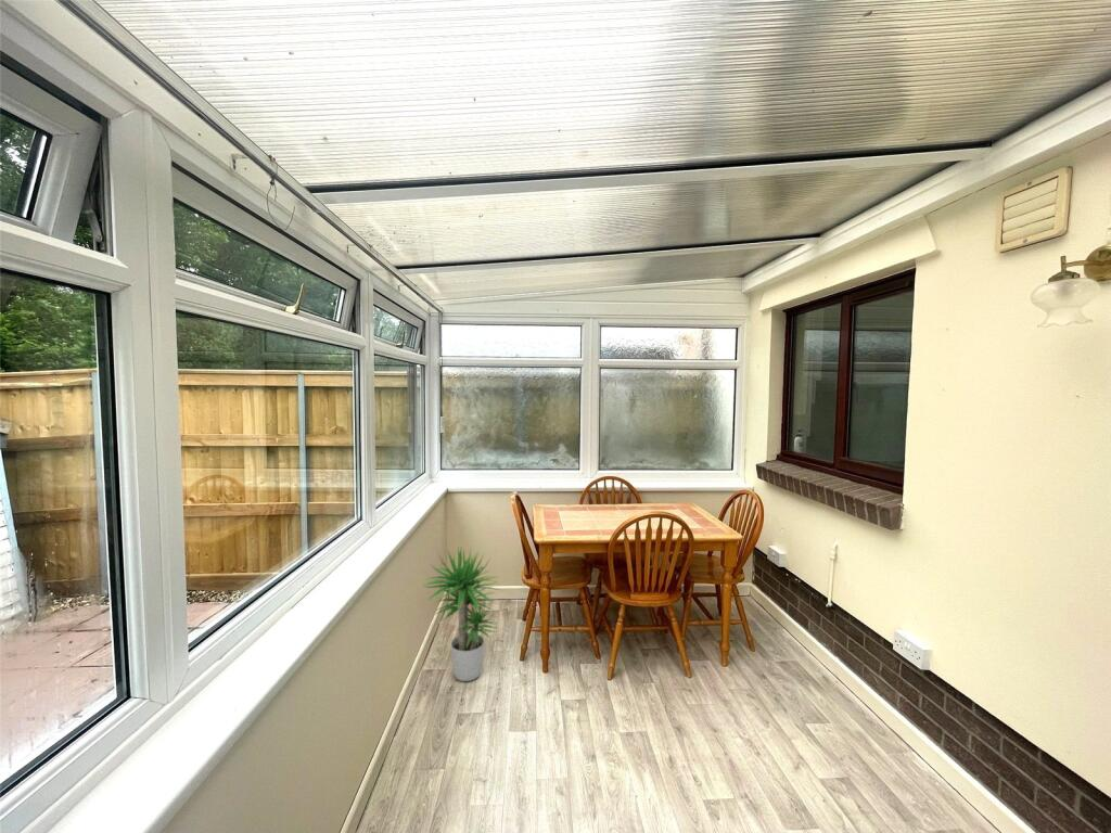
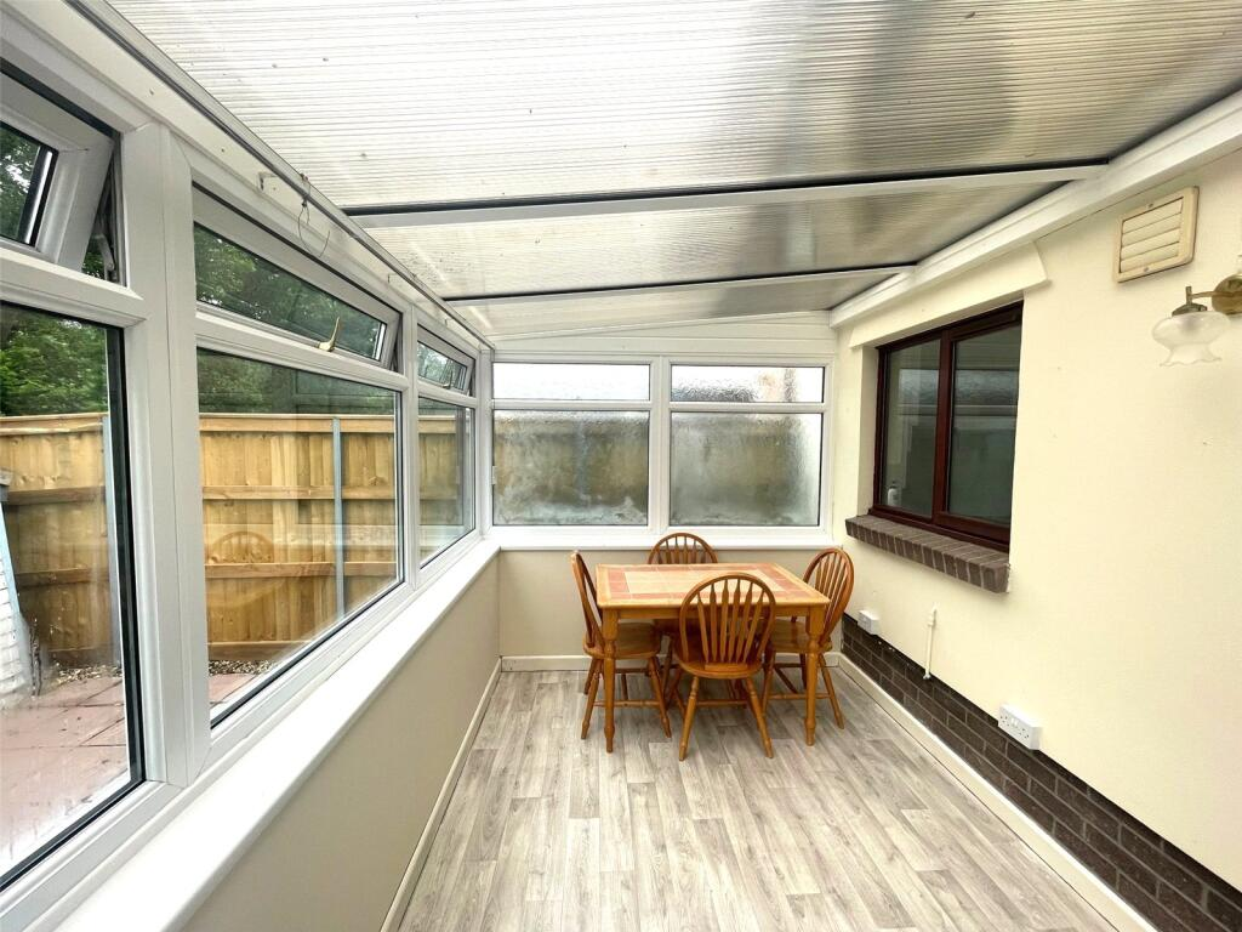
- potted plant [420,547,503,682]
